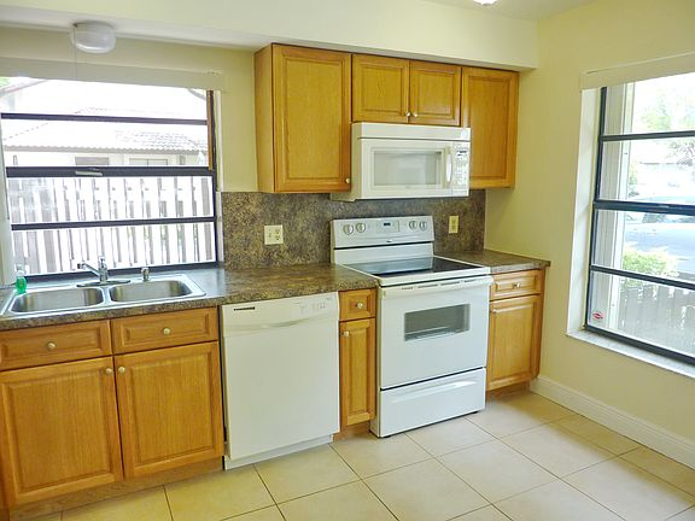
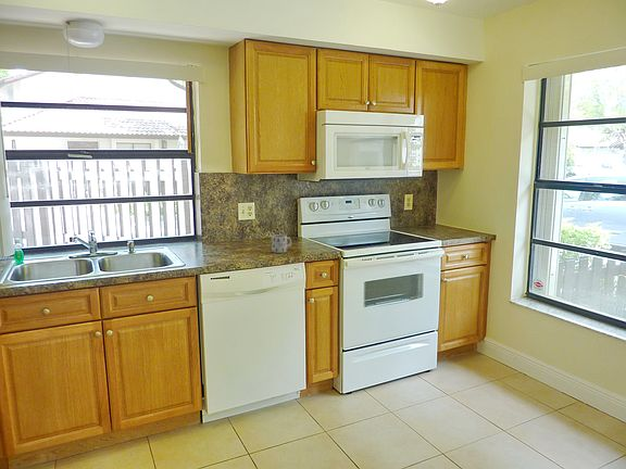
+ mug [271,233,292,254]
